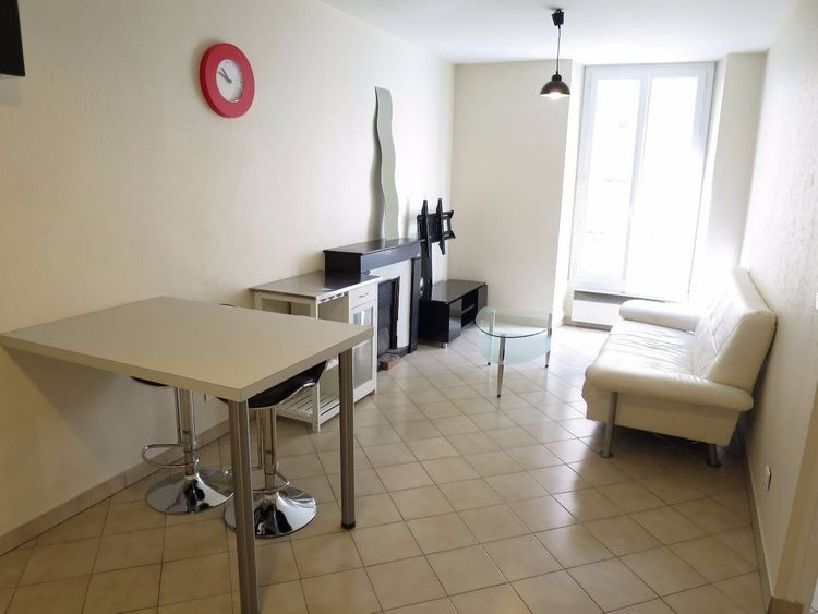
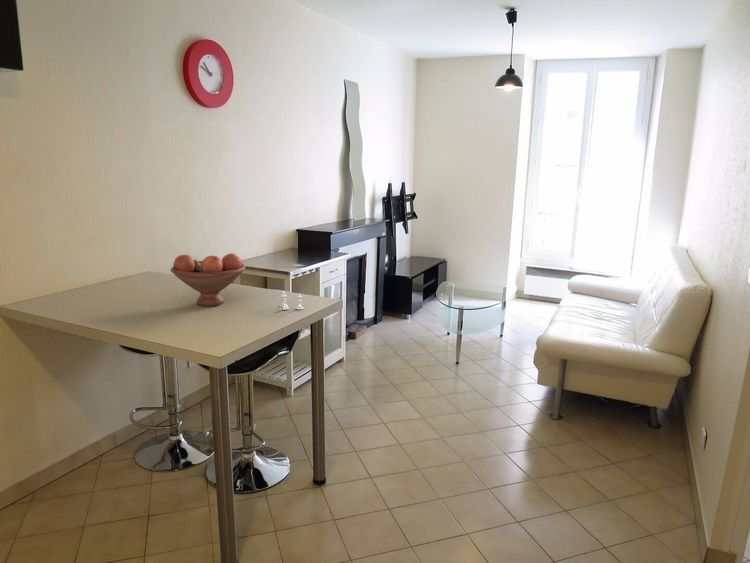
+ salt and pepper shaker set [279,290,305,311]
+ fruit bowl [170,252,246,307]
